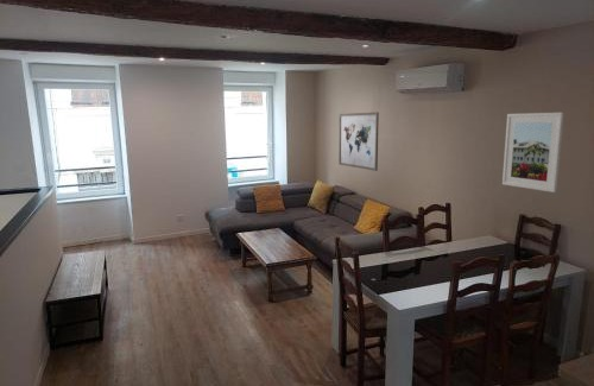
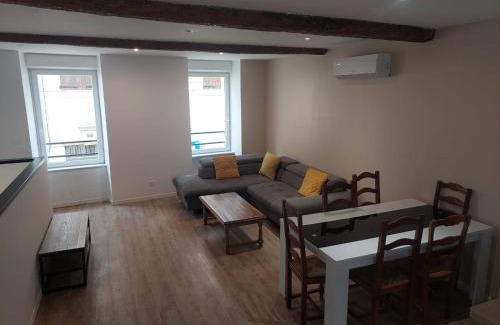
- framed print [501,112,565,194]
- wall art [337,110,380,172]
